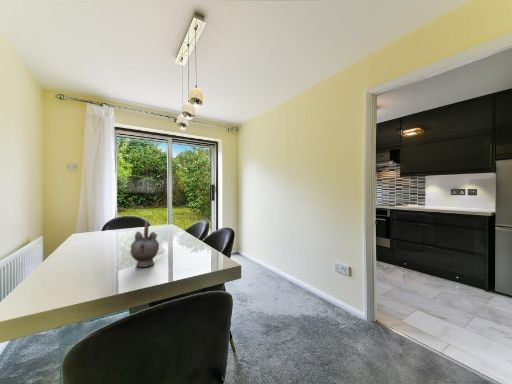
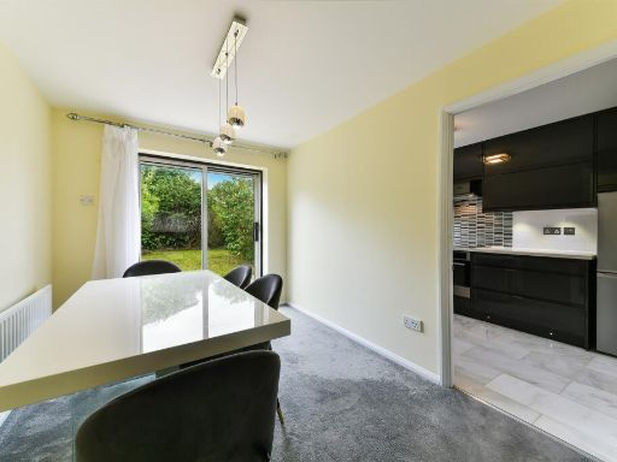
- teapot [129,220,160,268]
